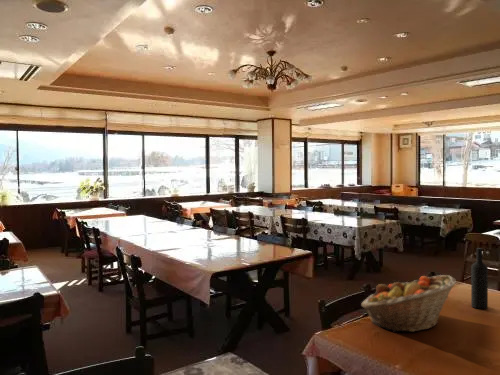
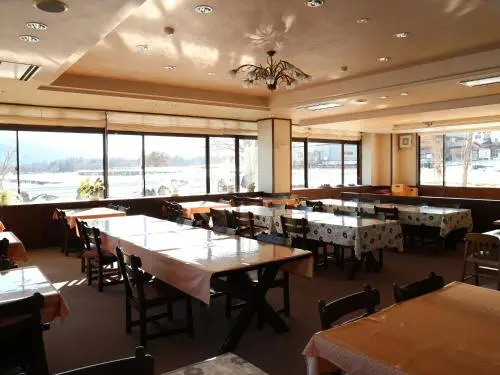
- wine bottle [470,247,489,310]
- fruit basket [360,274,457,333]
